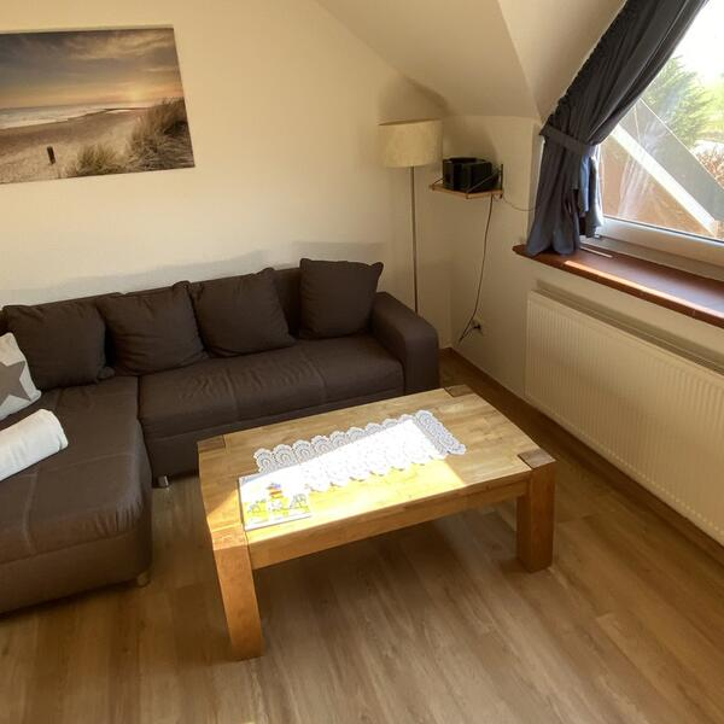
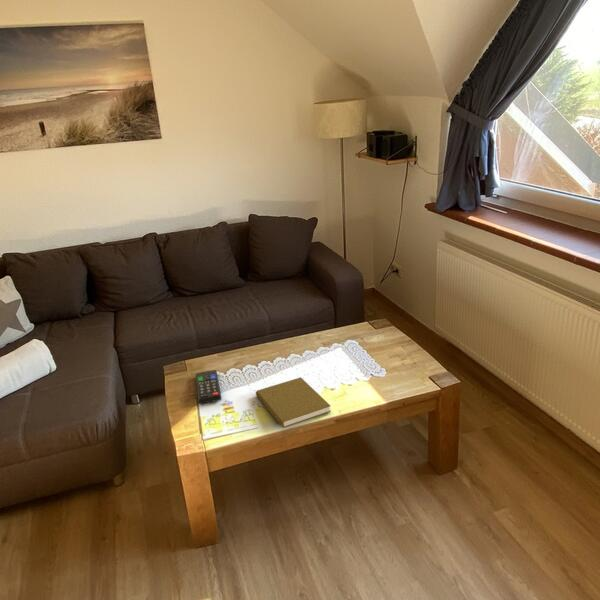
+ book [255,376,332,429]
+ remote control [195,369,222,405]
